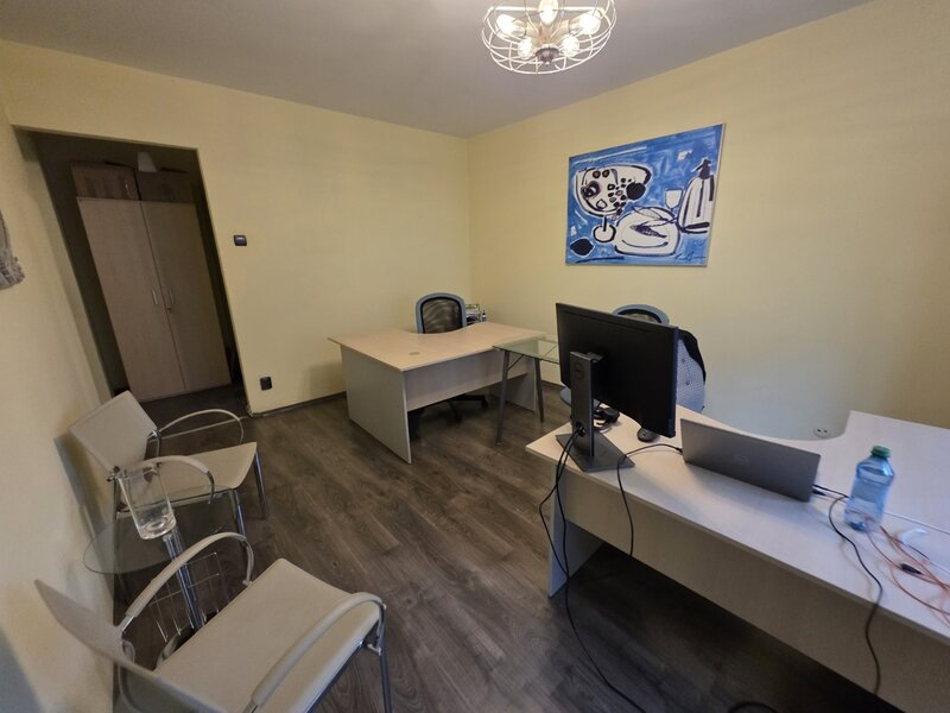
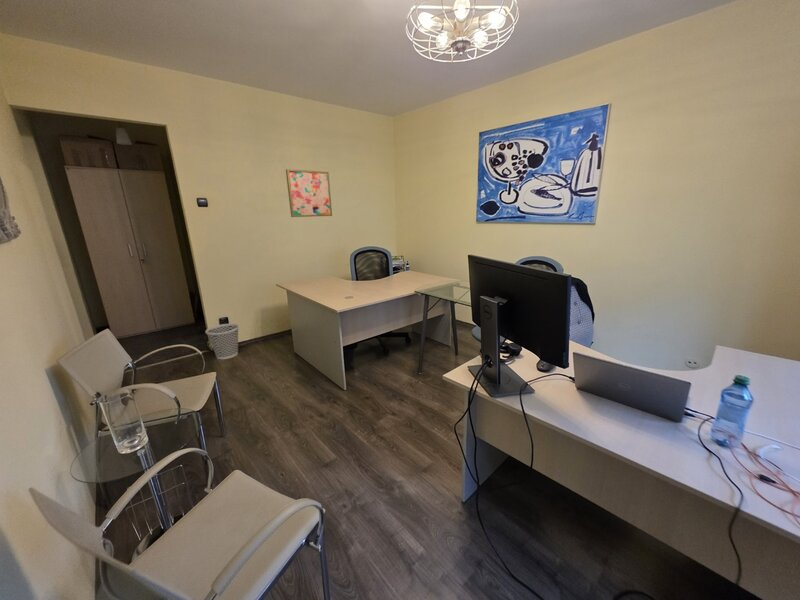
+ wastebasket [204,323,240,360]
+ wall art [285,168,333,218]
